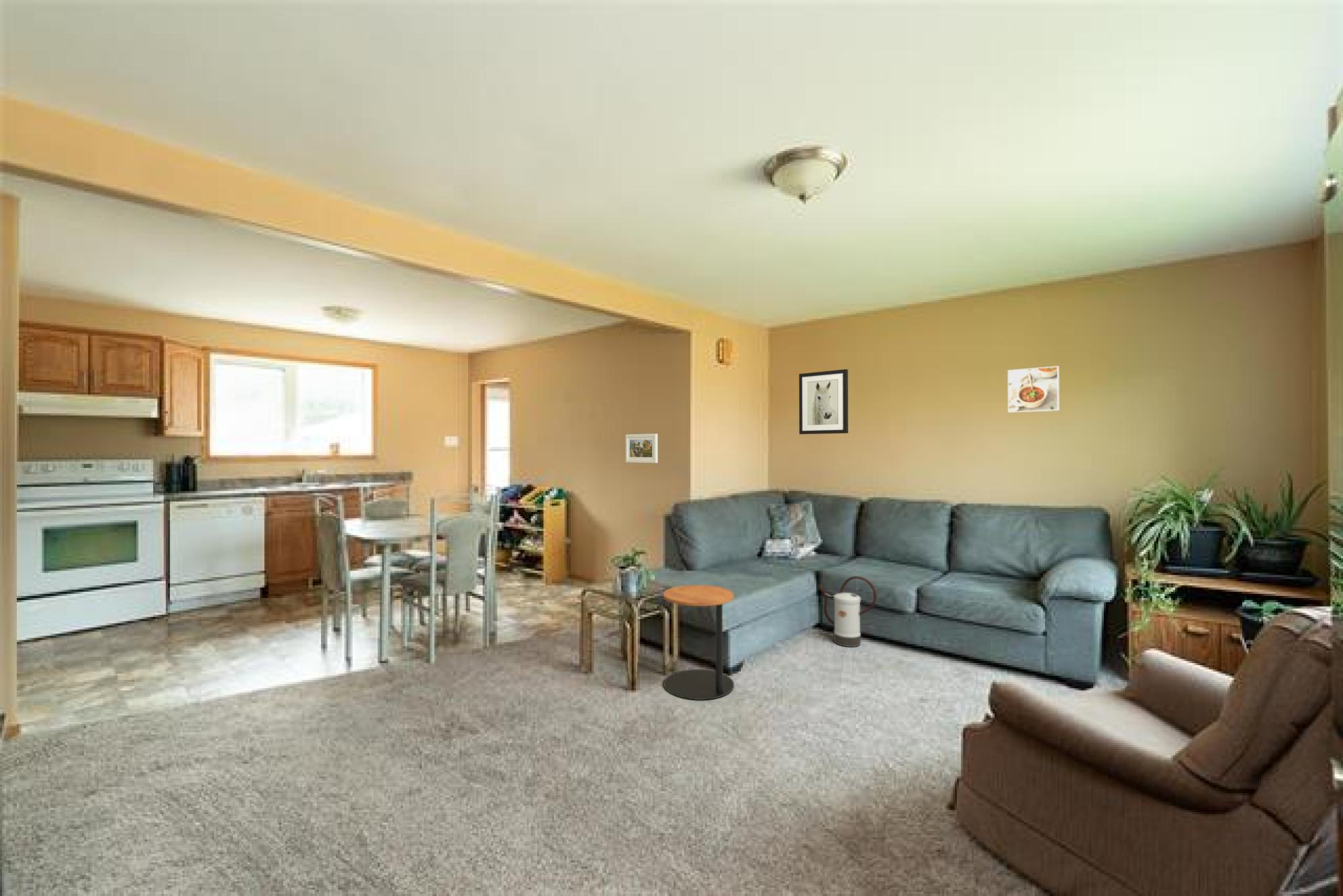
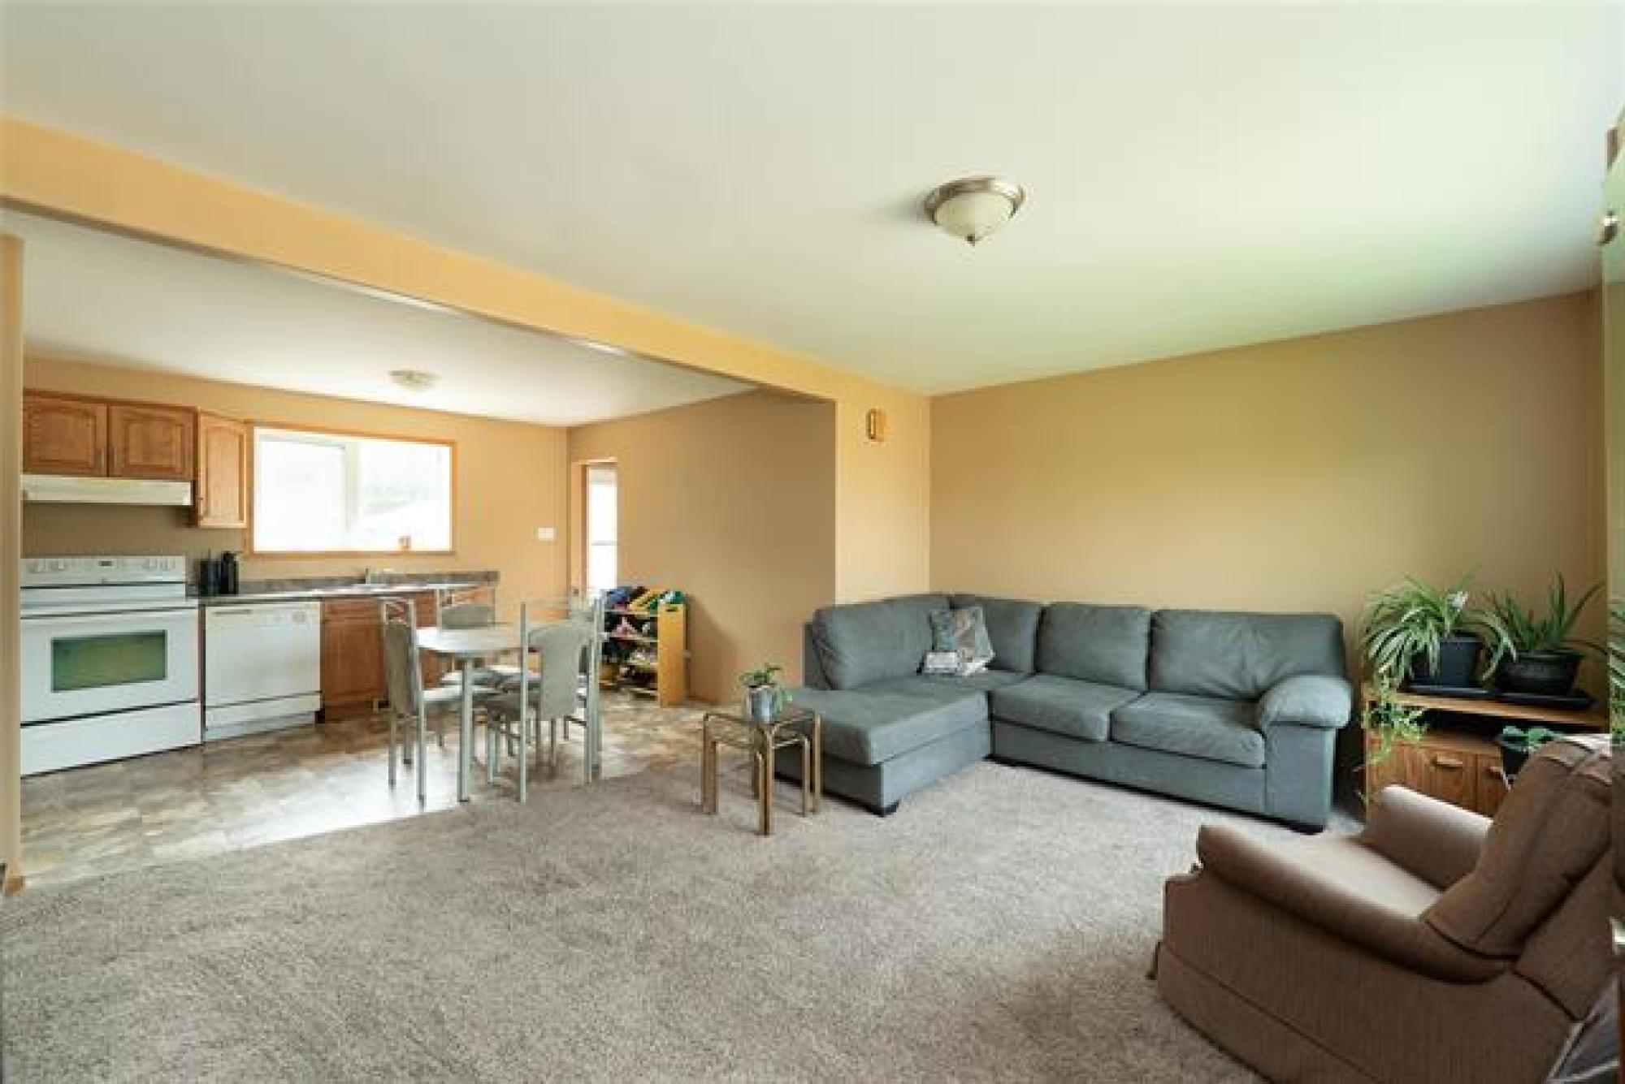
- side table [663,585,735,701]
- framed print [625,433,658,464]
- wall art [798,368,849,435]
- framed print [1007,365,1060,413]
- watering can [817,575,877,648]
